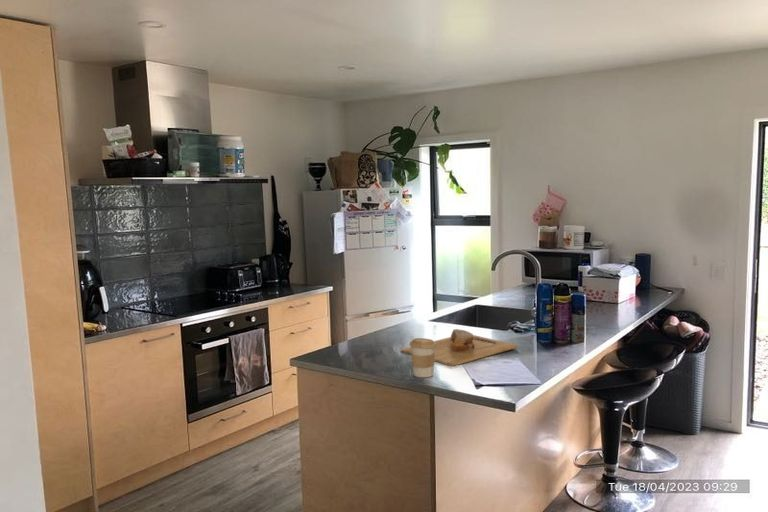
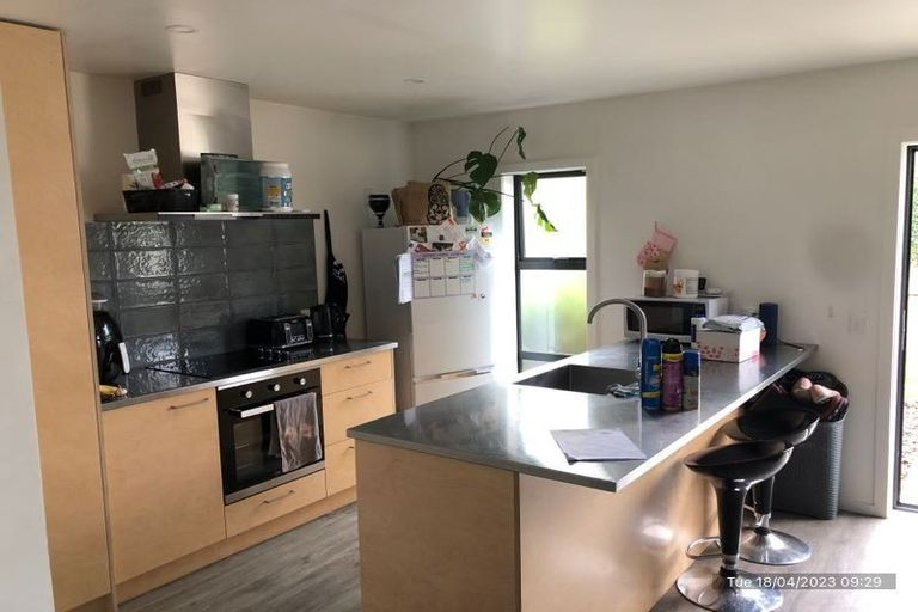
- coffee cup [409,337,436,378]
- cutting board [400,328,518,367]
